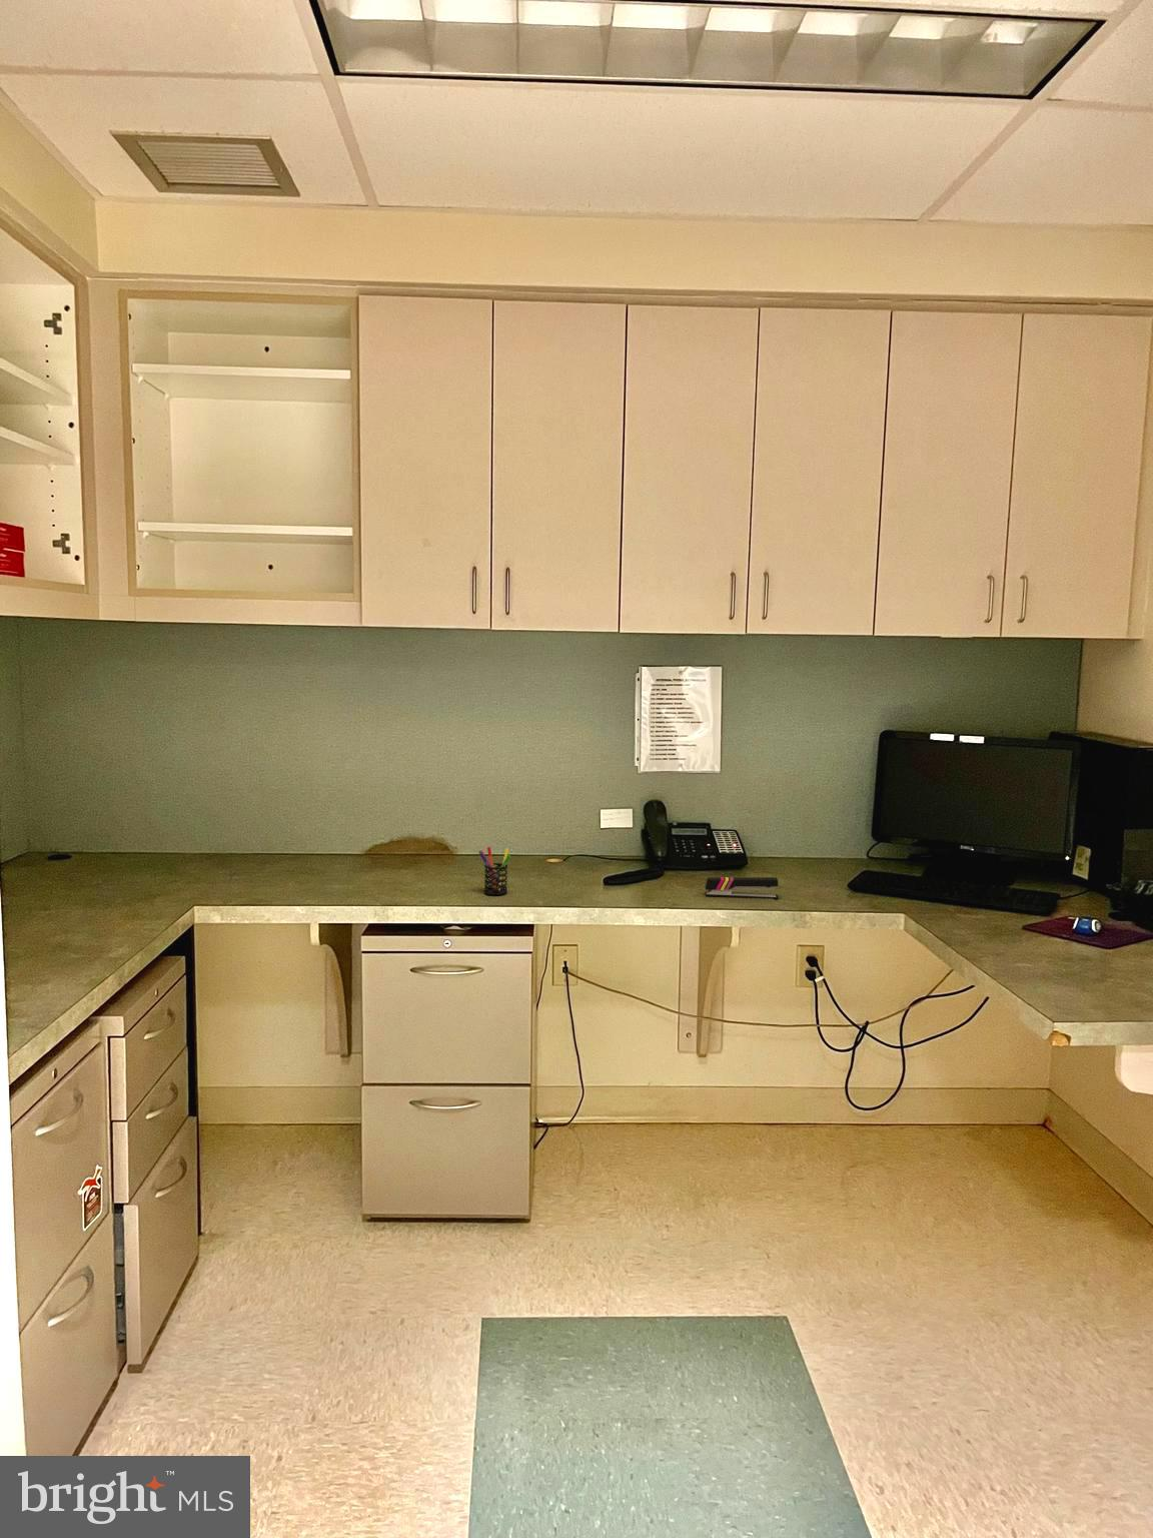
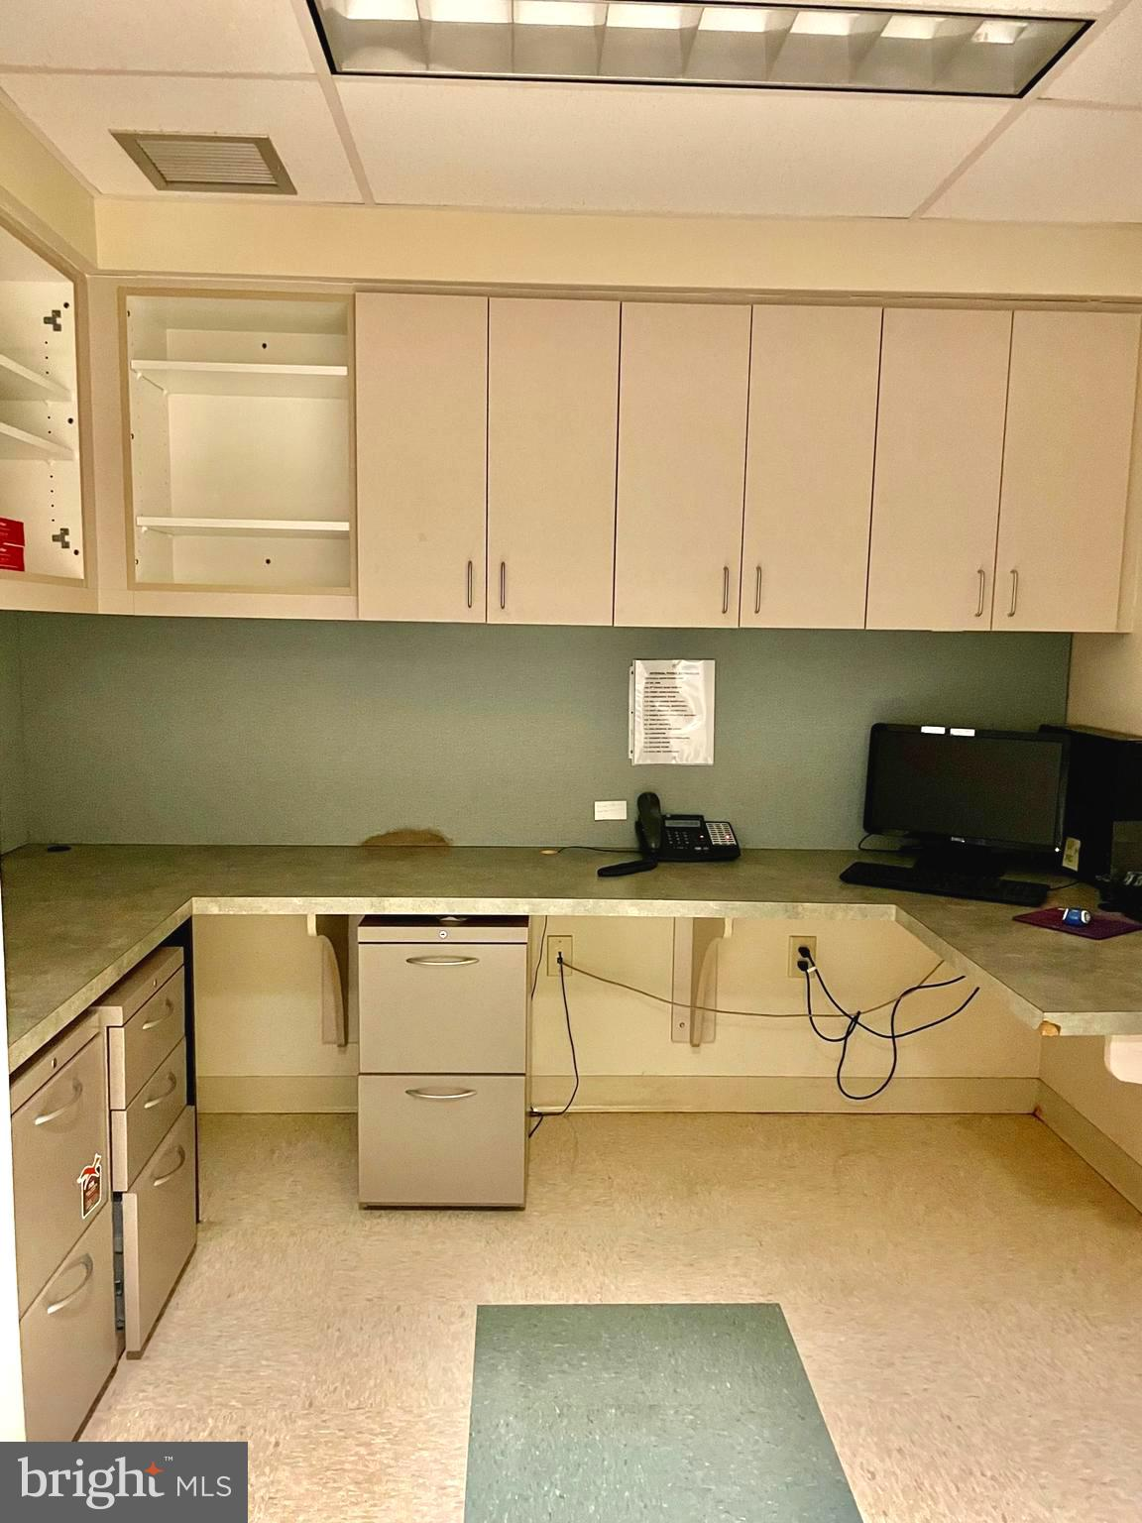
- stapler [705,876,780,900]
- pen holder [477,847,511,896]
